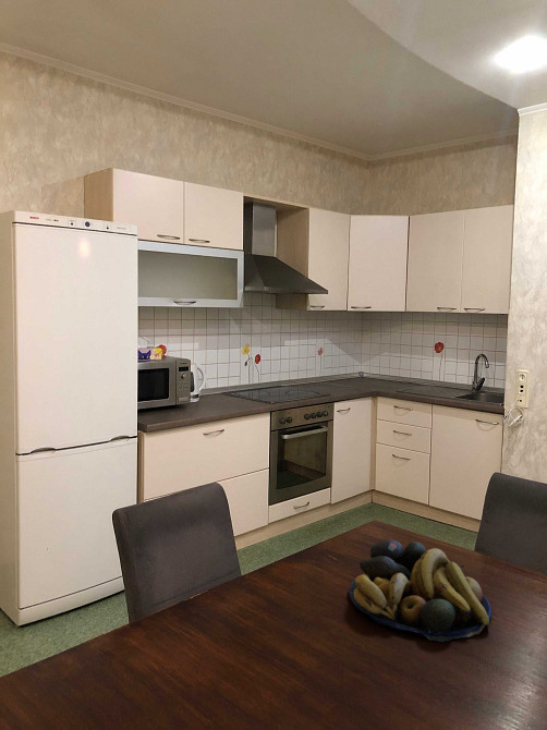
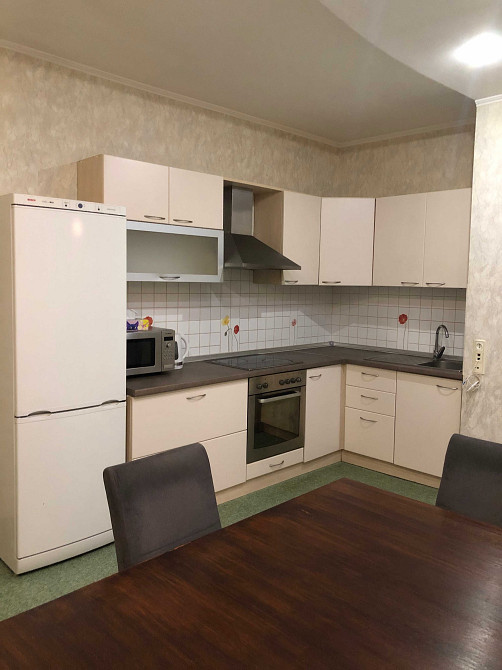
- fruit bowl [348,538,493,643]
